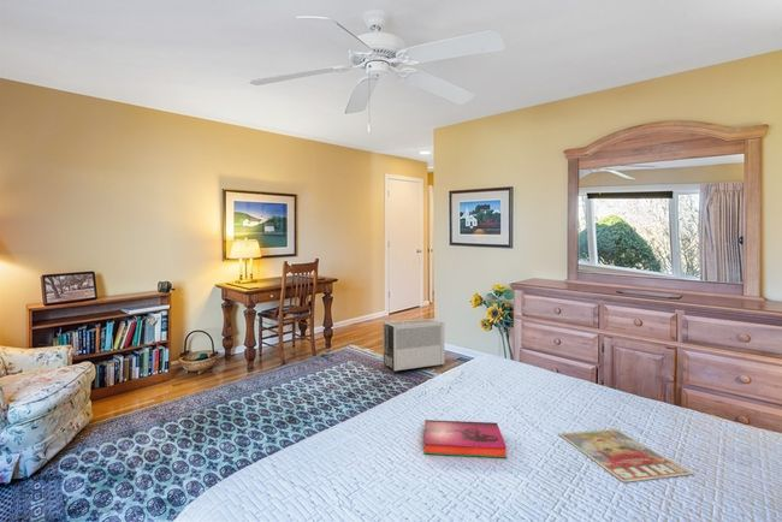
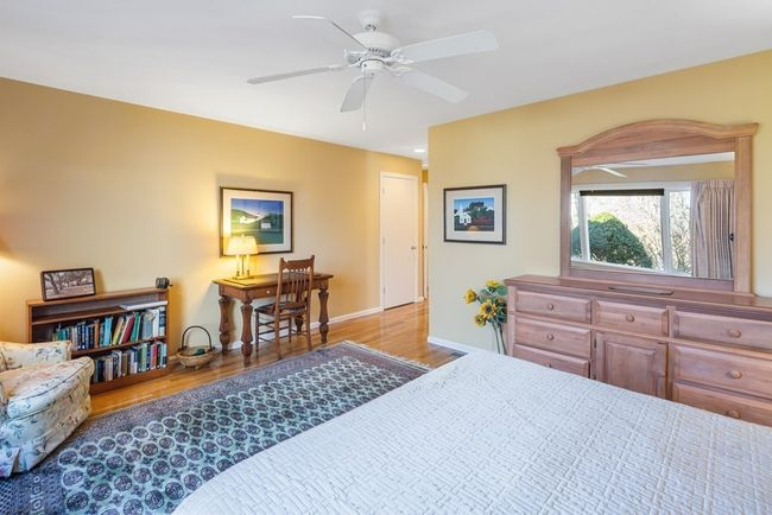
- air purifier [381,318,445,374]
- hardback book [422,419,508,459]
- magazine [558,427,694,484]
